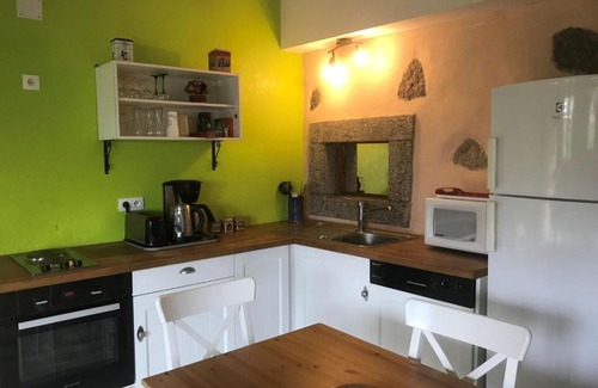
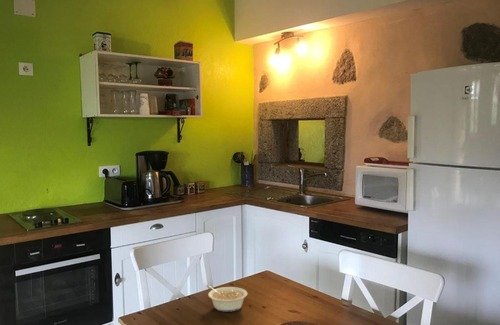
+ legume [206,284,248,313]
